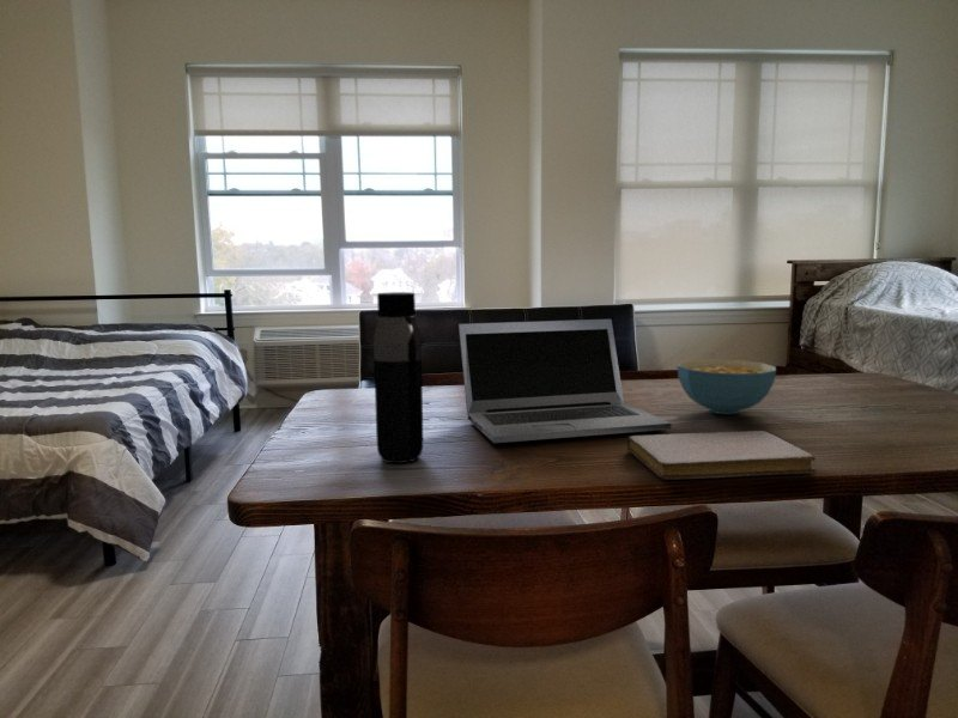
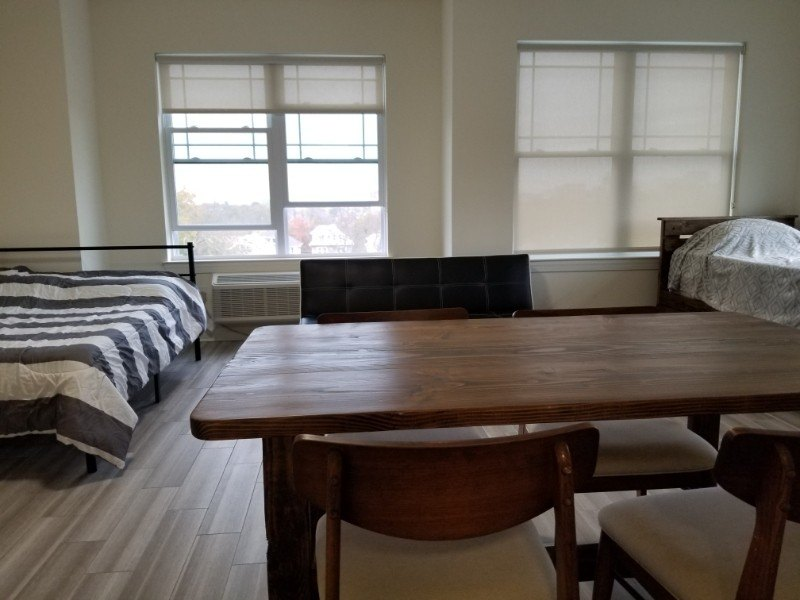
- laptop [457,318,672,444]
- notebook [626,430,817,481]
- water bottle [372,291,424,464]
- cereal bowl [677,358,777,415]
